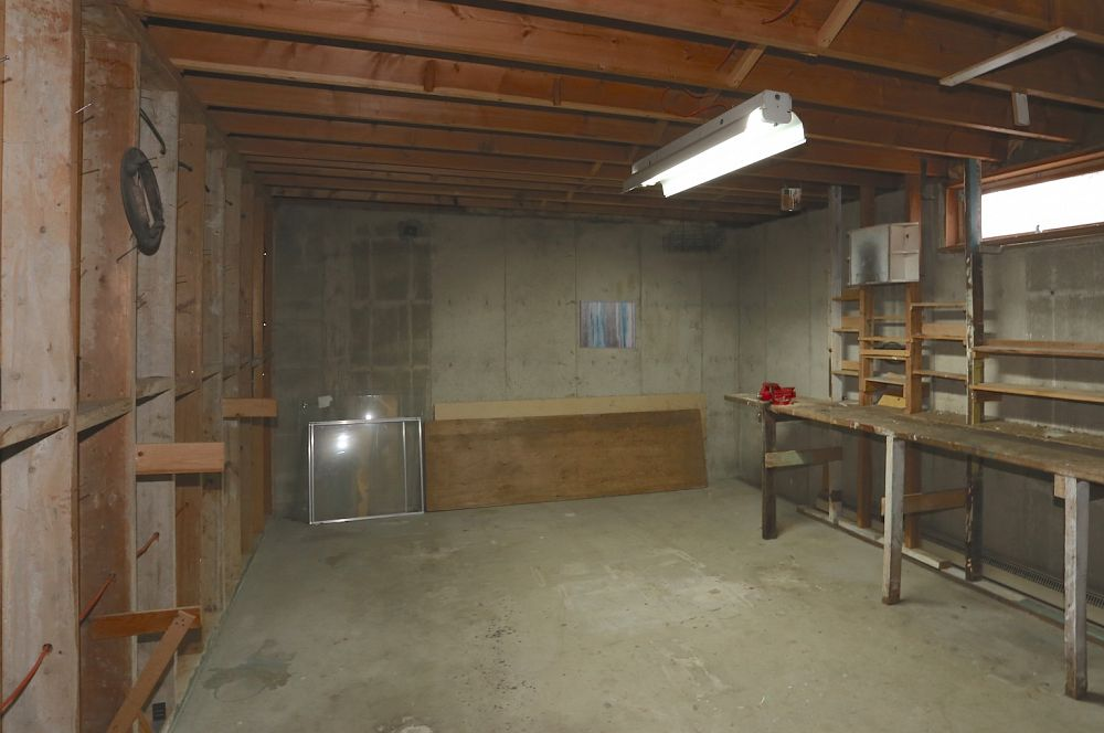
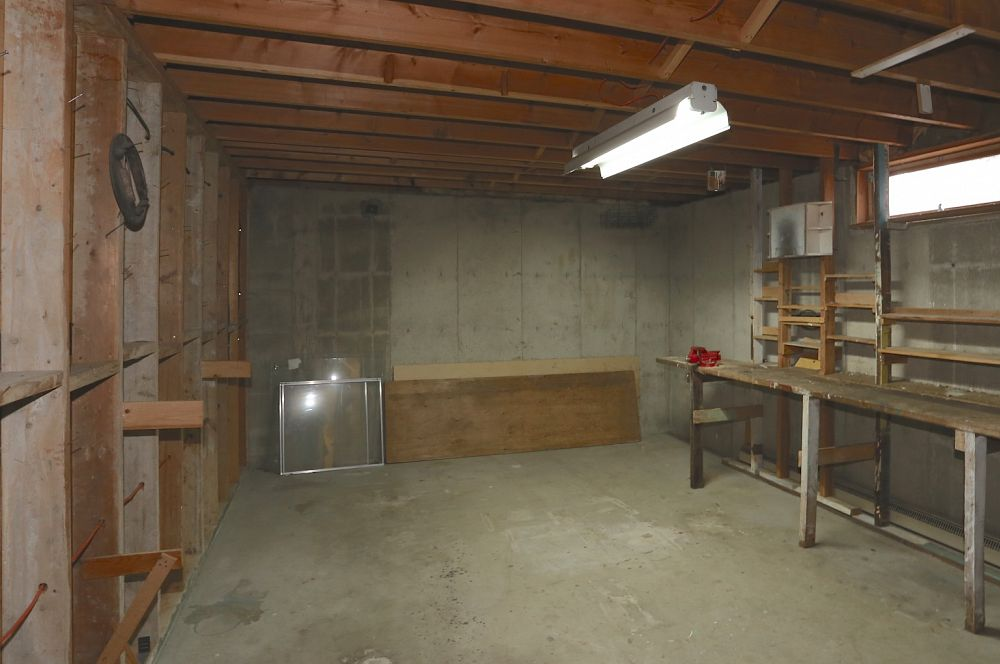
- wall art [578,299,637,350]
